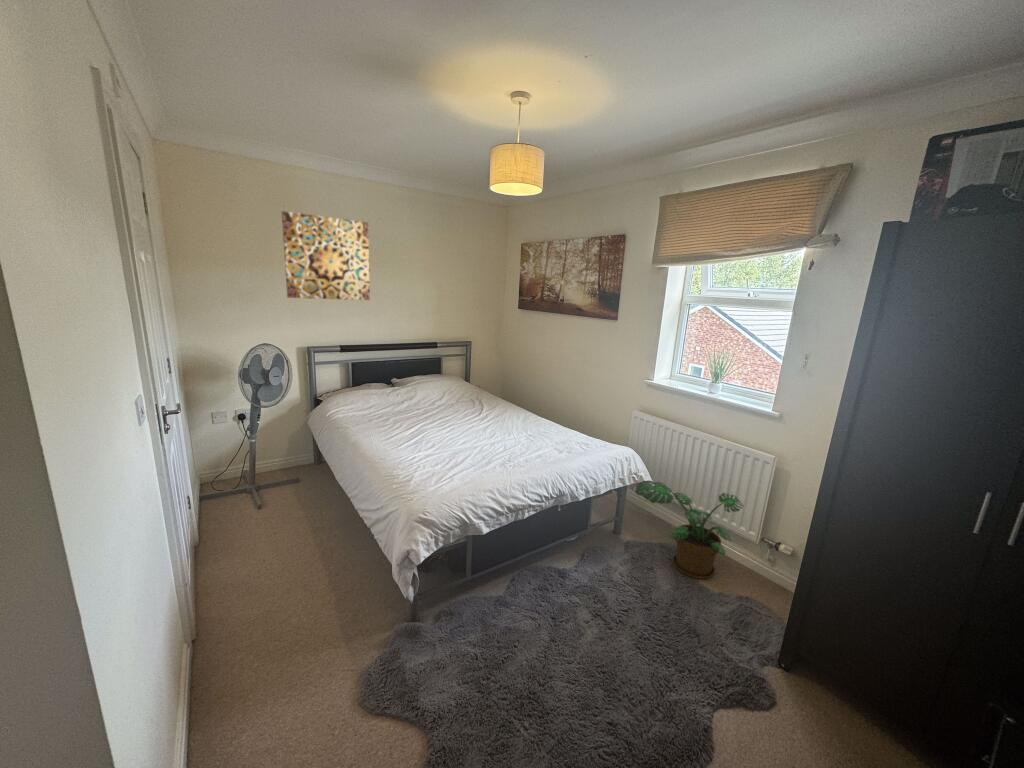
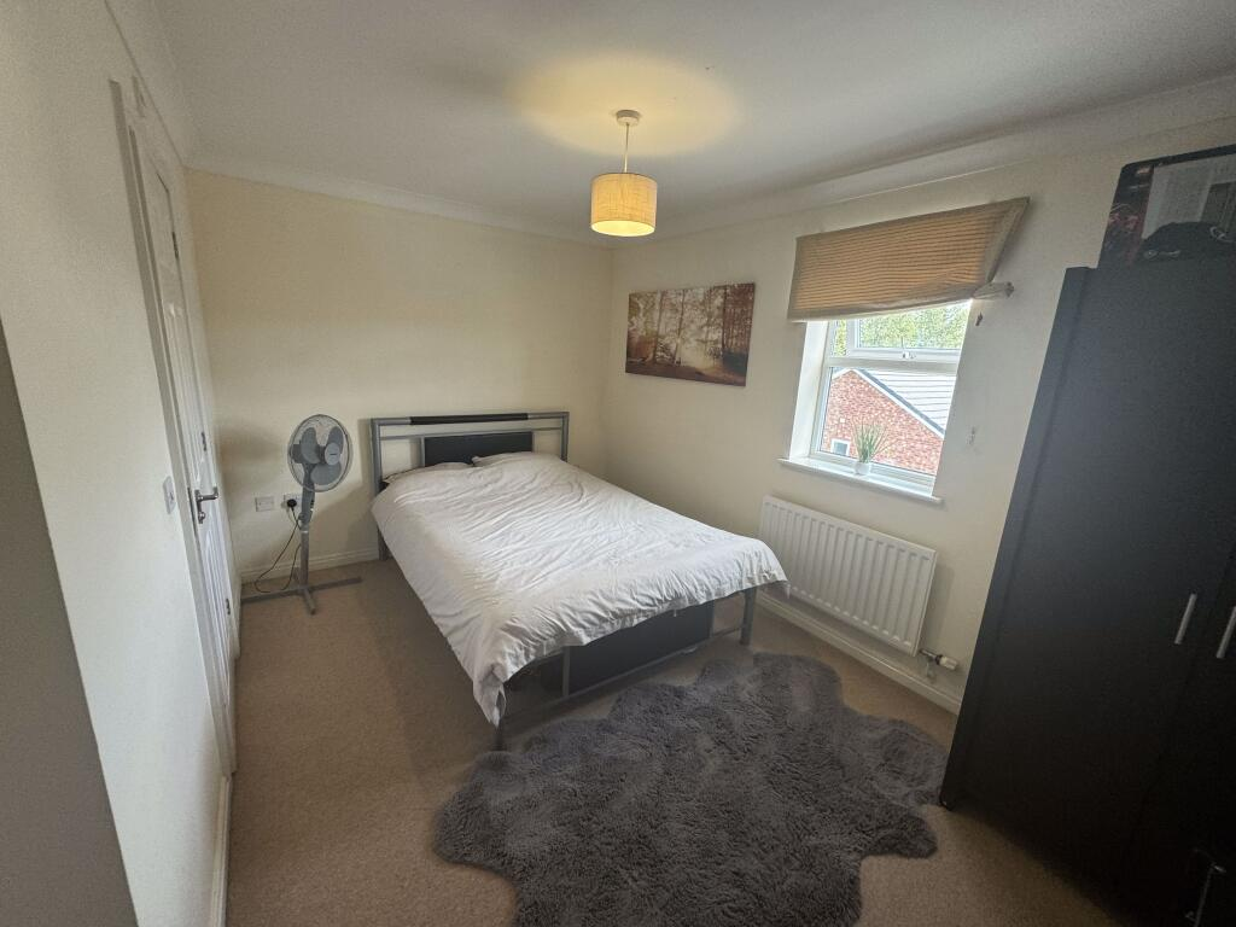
- potted plant [634,480,745,580]
- wall art [281,210,371,301]
